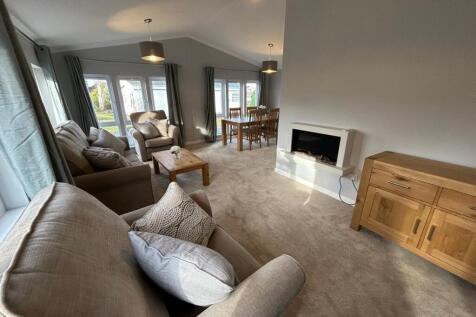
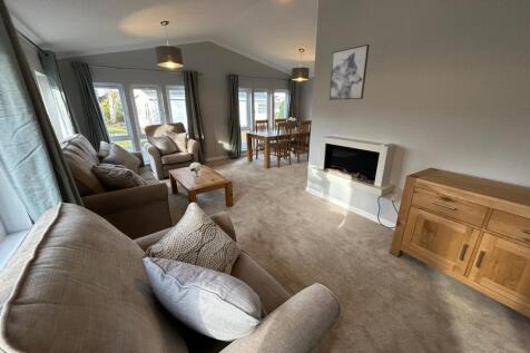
+ wall art [328,43,370,101]
